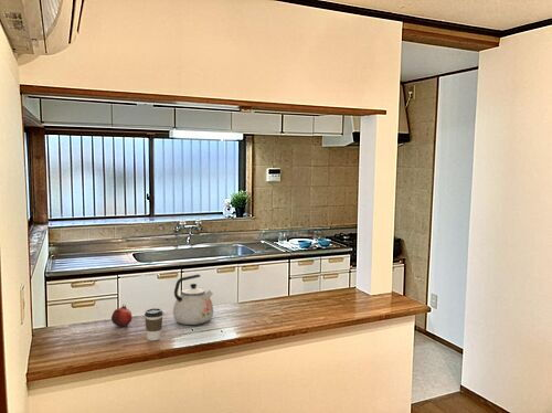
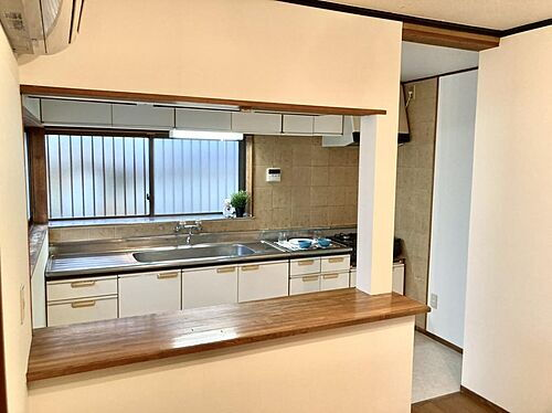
- fruit [110,304,134,328]
- coffee cup [144,307,164,341]
- kettle [172,274,214,326]
